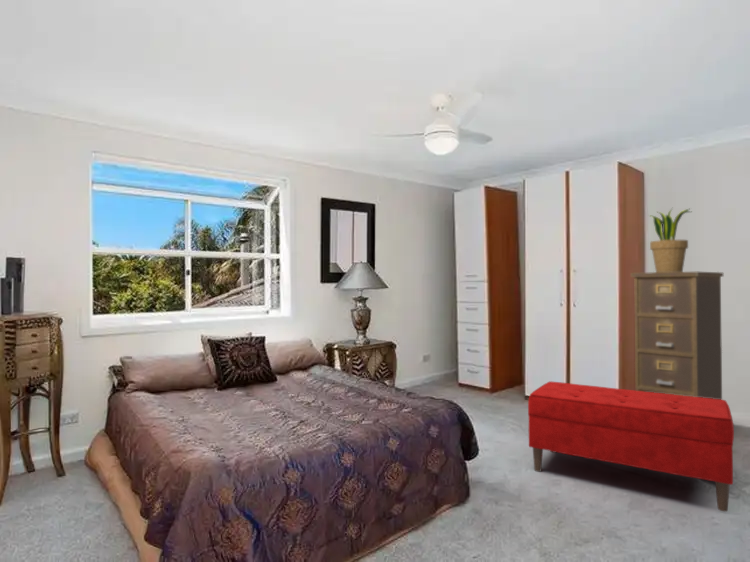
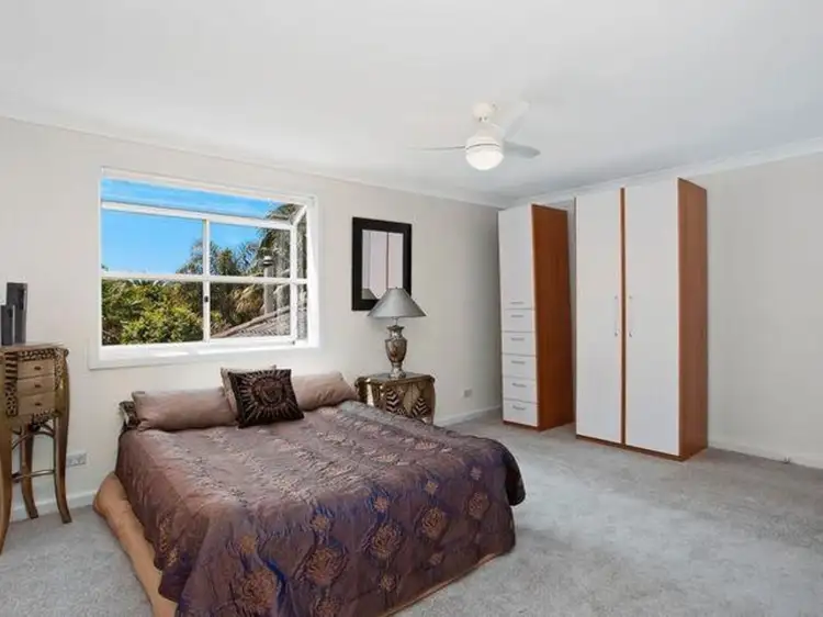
- bench [527,380,735,513]
- filing cabinet [630,271,724,400]
- potted plant [647,207,692,272]
